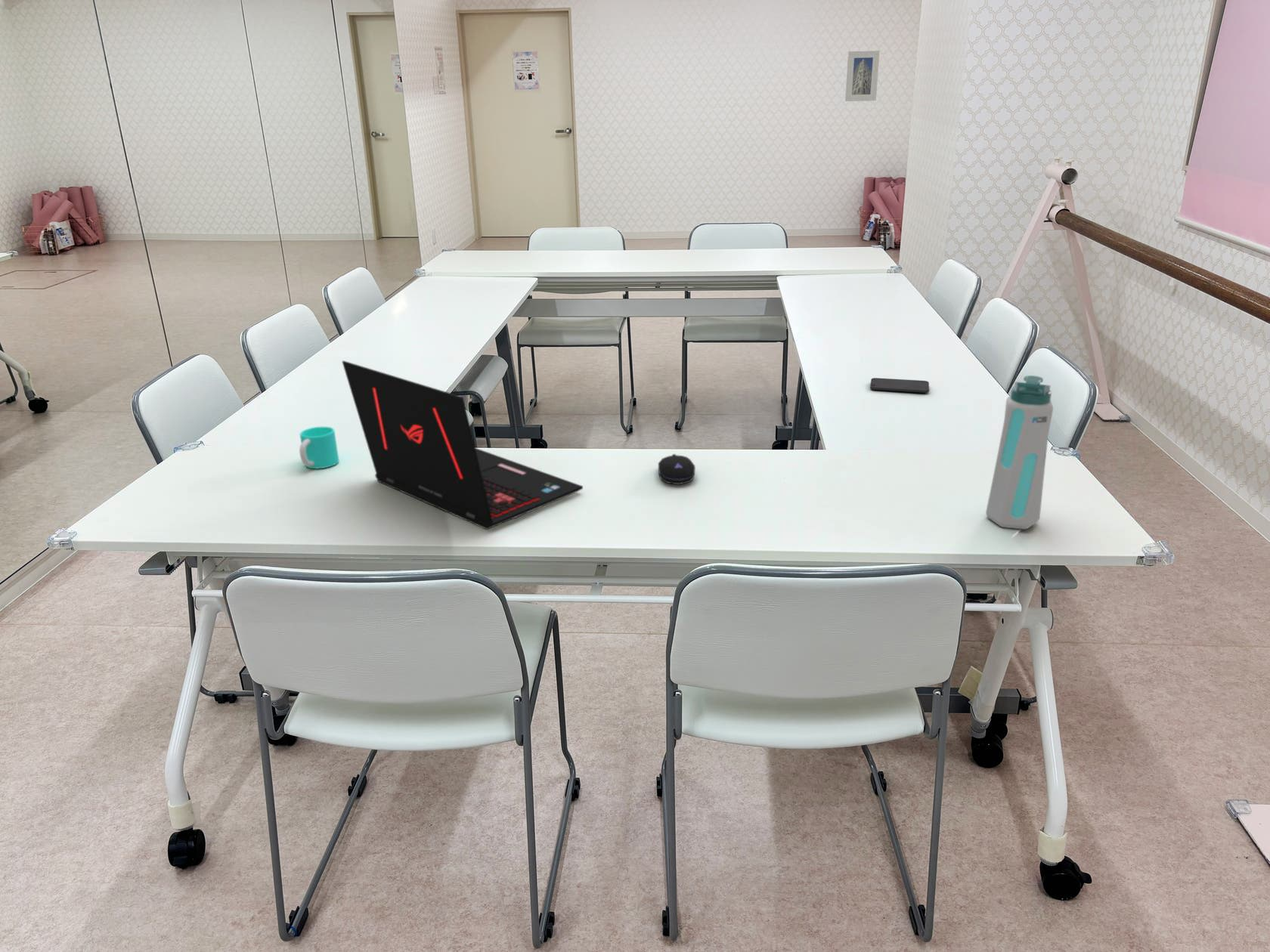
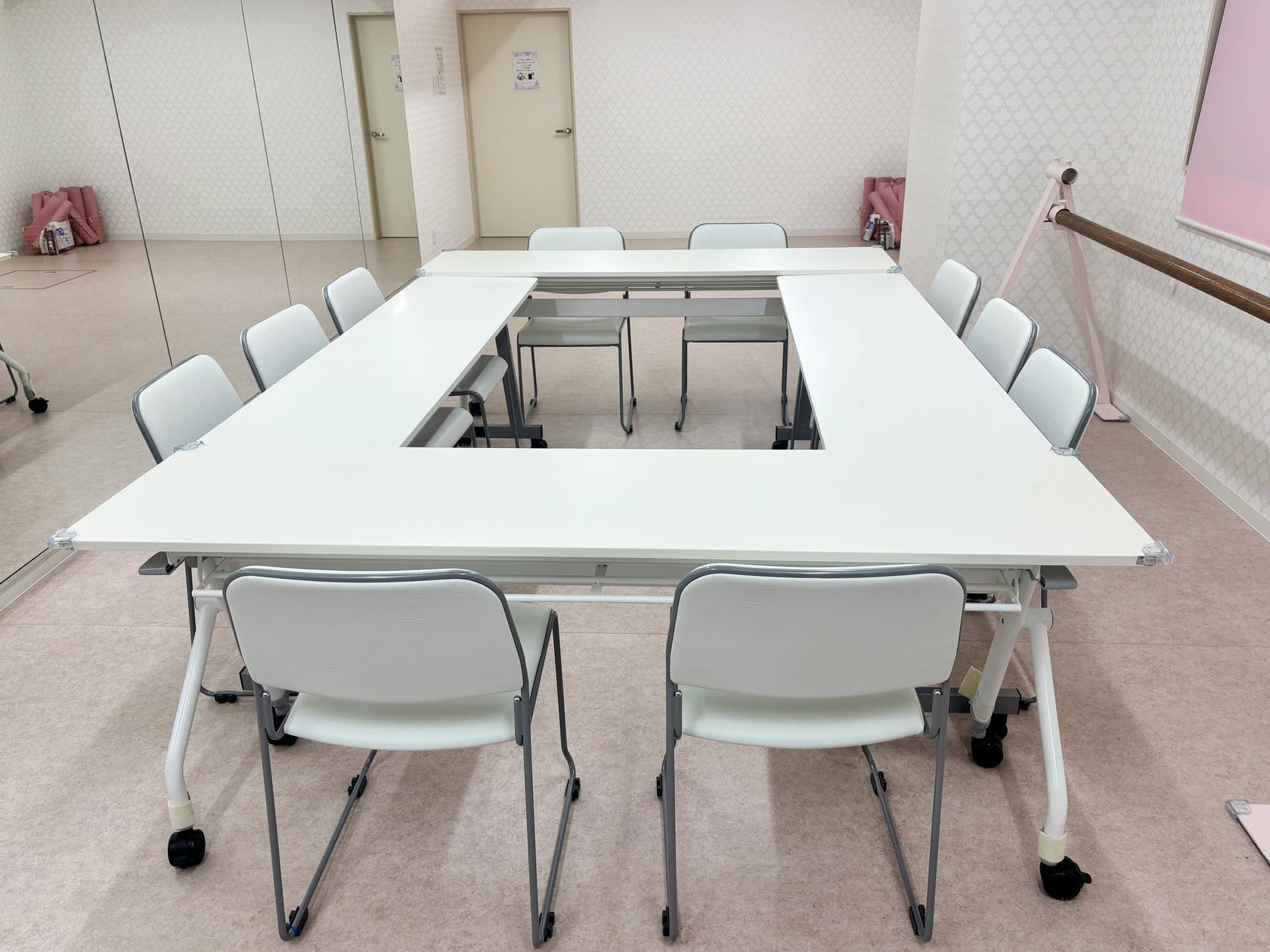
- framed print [844,50,881,102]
- water bottle [985,375,1054,530]
- laptop [341,360,584,530]
- cup [299,426,339,469]
- smartphone [869,377,930,394]
- computer mouse [658,453,696,485]
